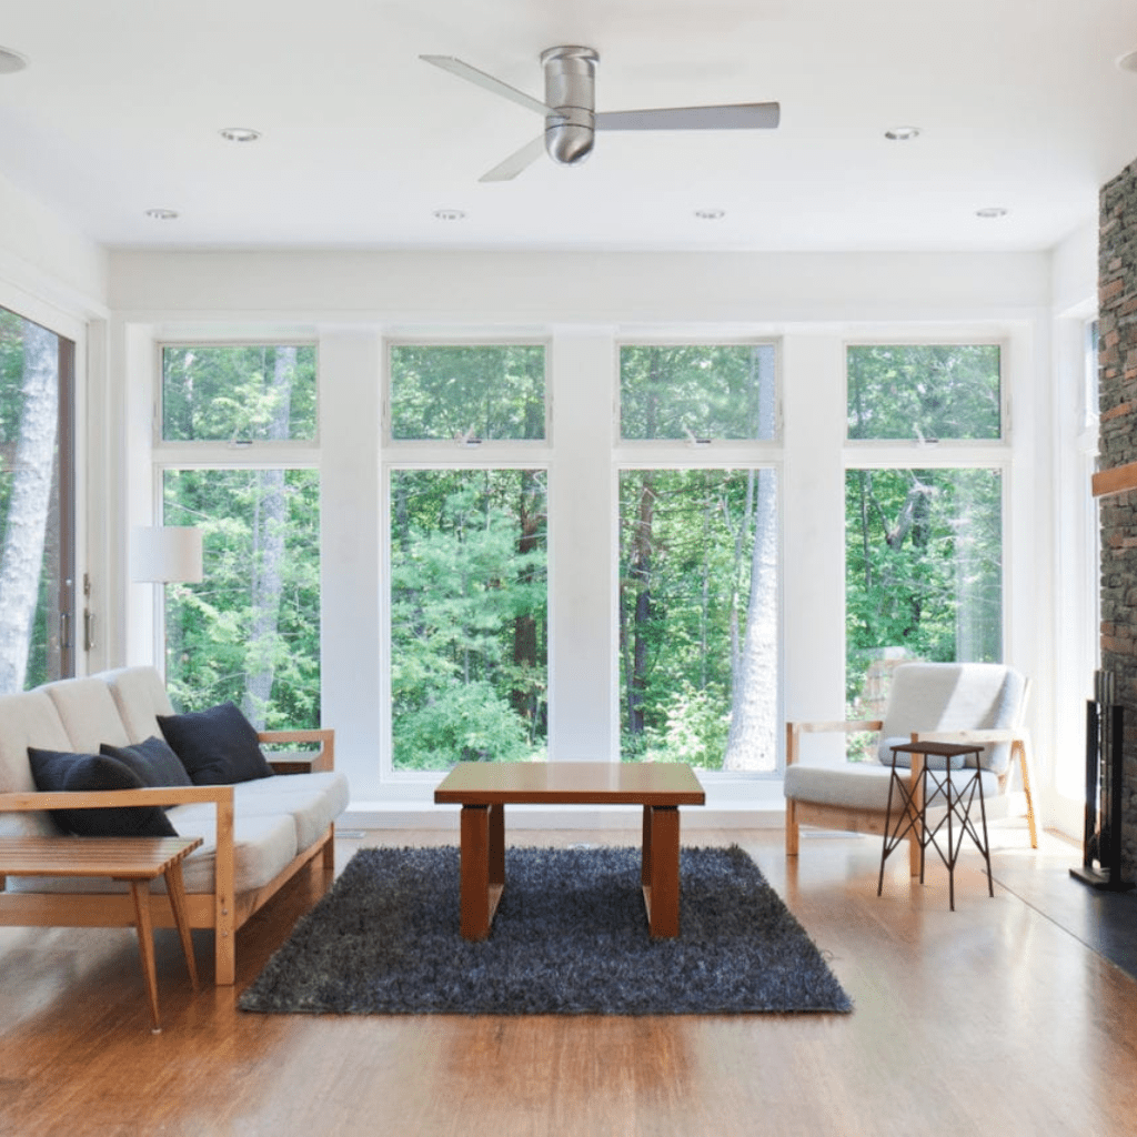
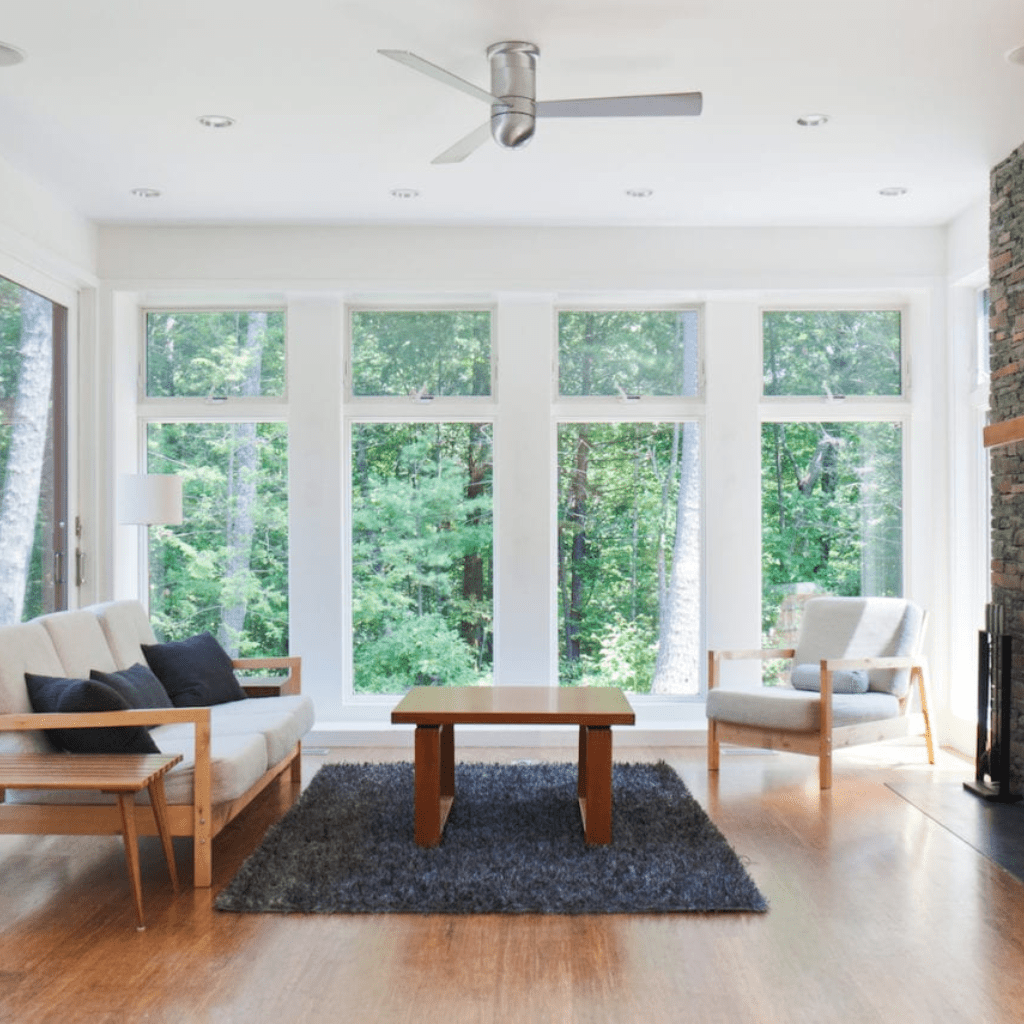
- side table [876,739,995,913]
